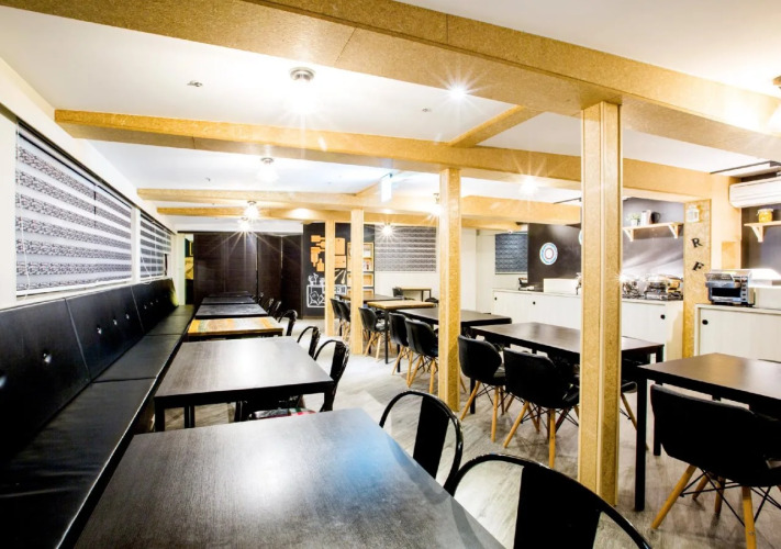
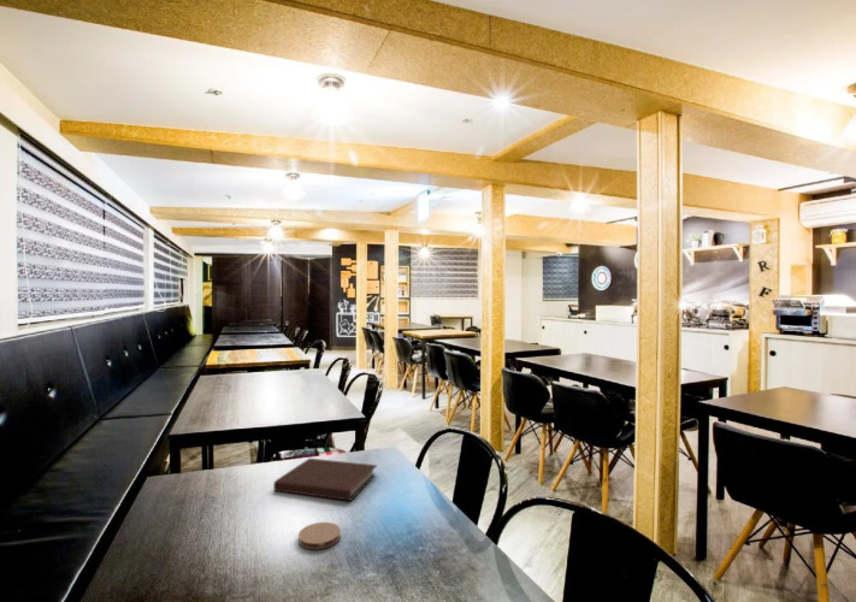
+ coaster [297,521,342,550]
+ notebook [272,458,379,502]
